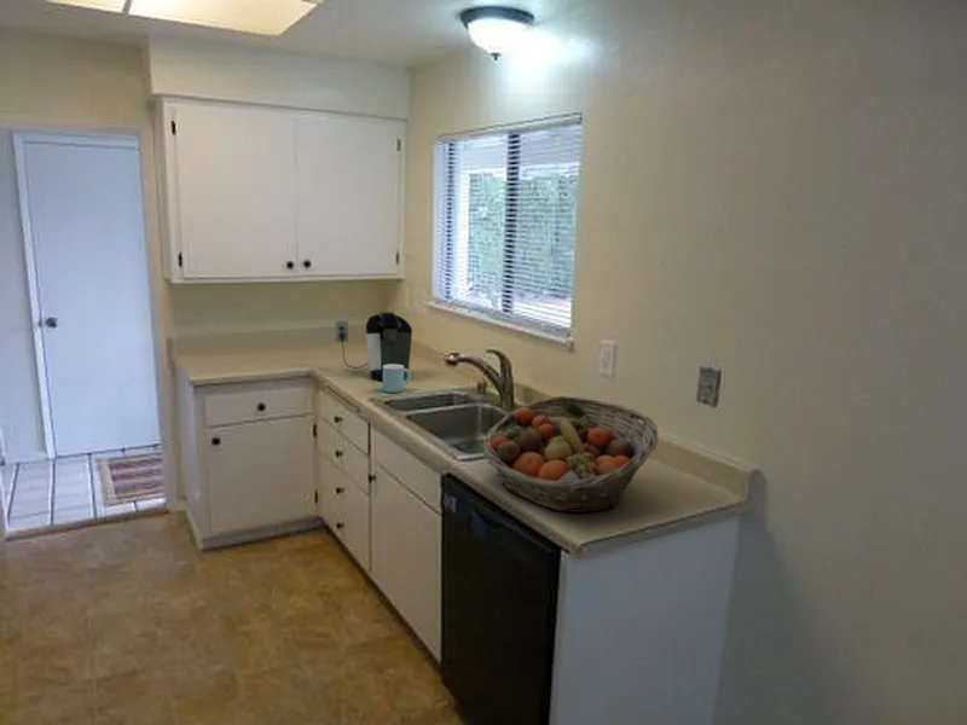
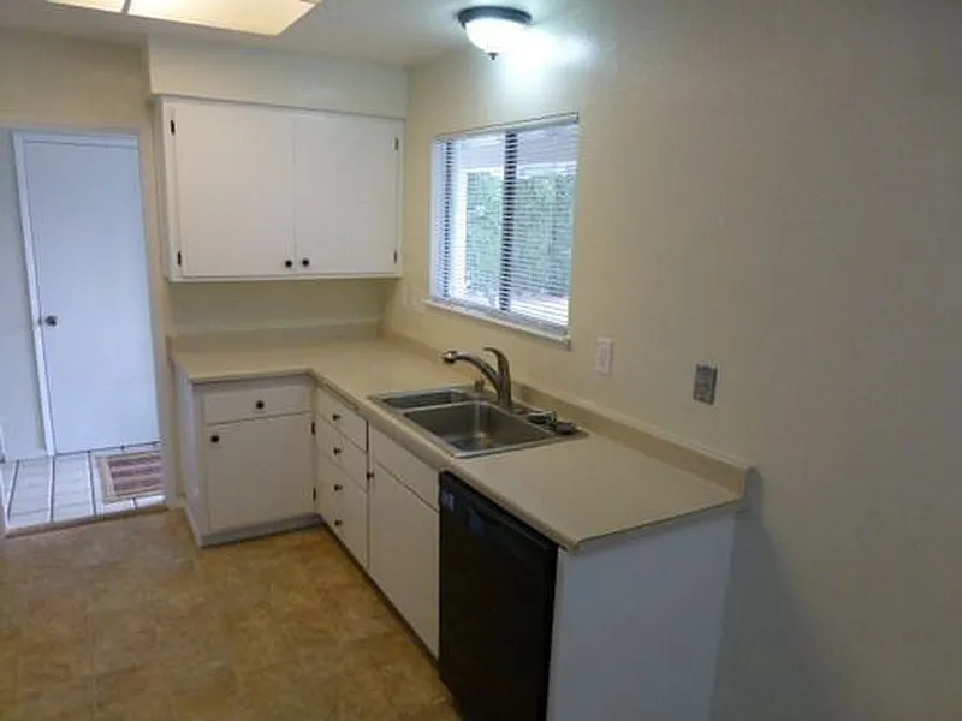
- fruit basket [482,395,659,514]
- mug [382,365,411,394]
- coffee maker [334,311,413,382]
